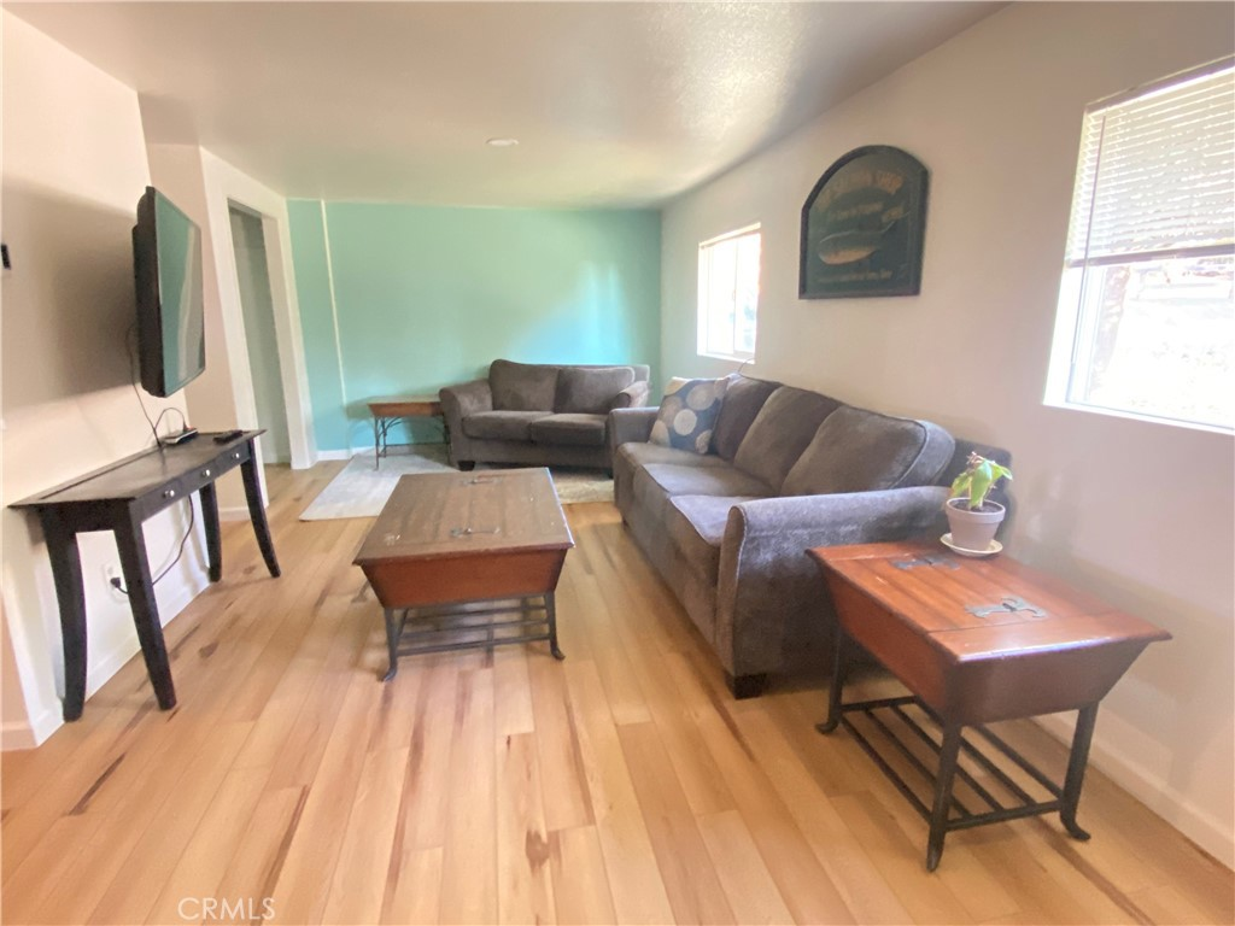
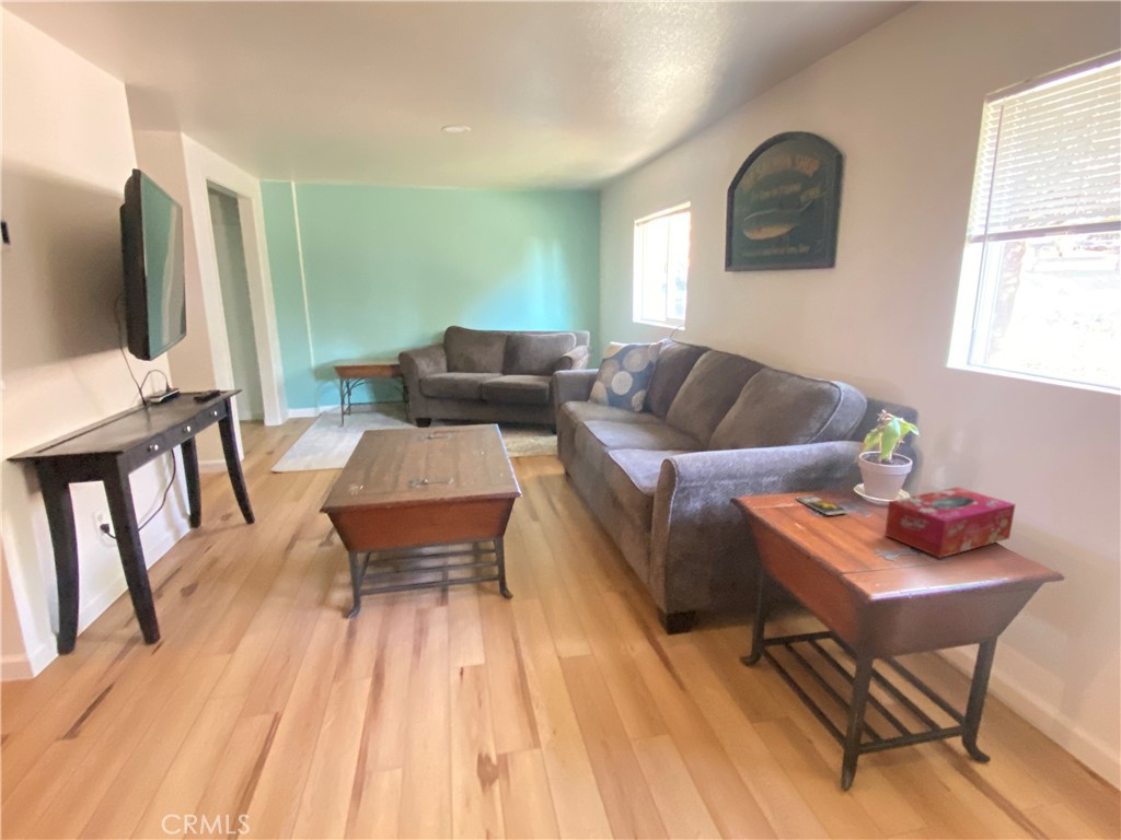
+ smartphone [795,494,848,516]
+ tissue box [883,486,1017,559]
